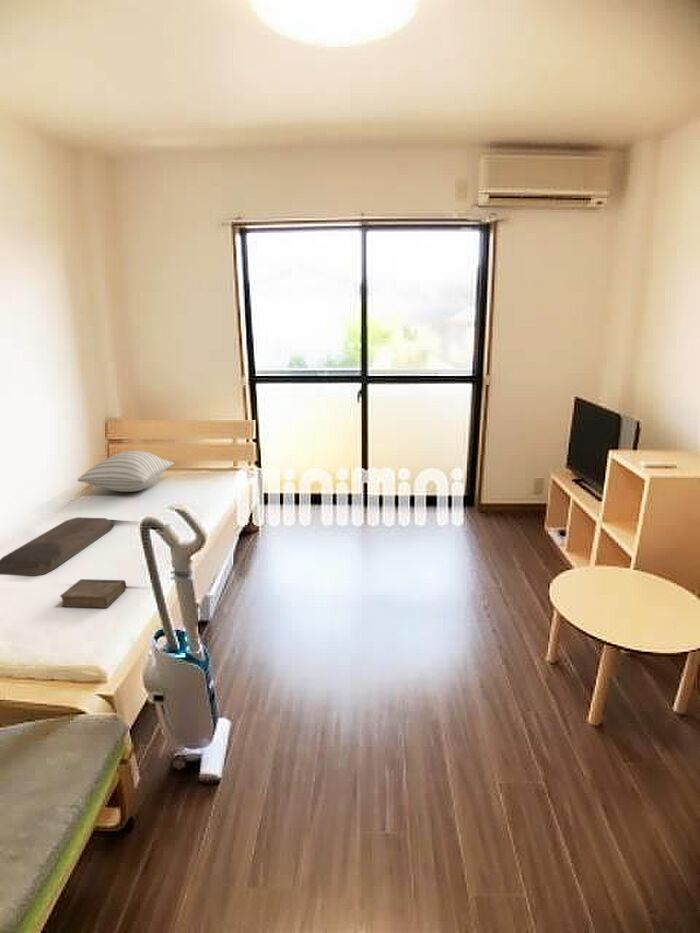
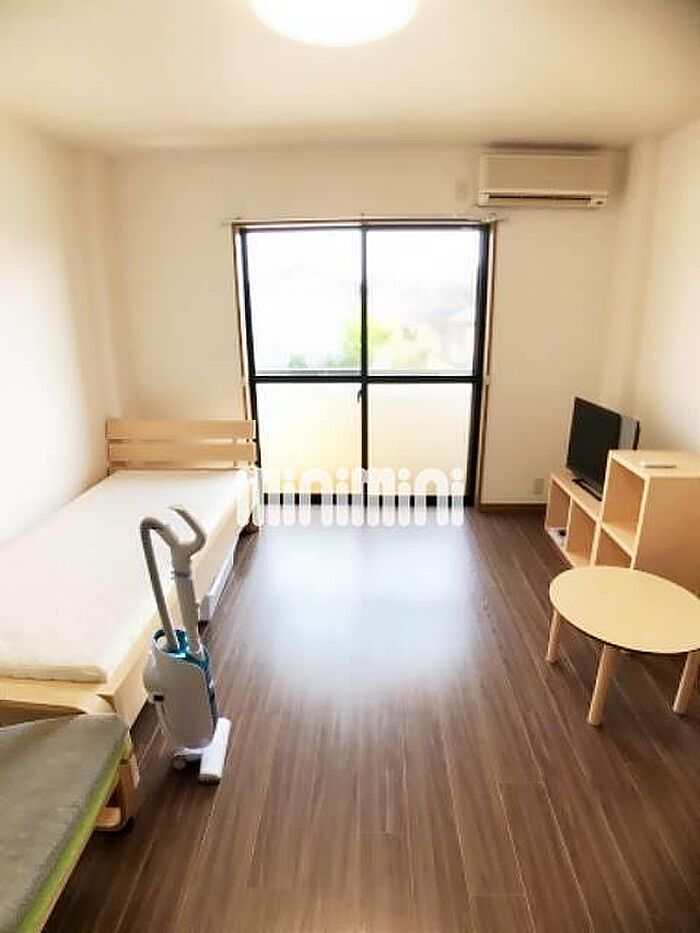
- book [59,578,127,609]
- cushion [0,516,114,577]
- pillow [76,450,175,493]
